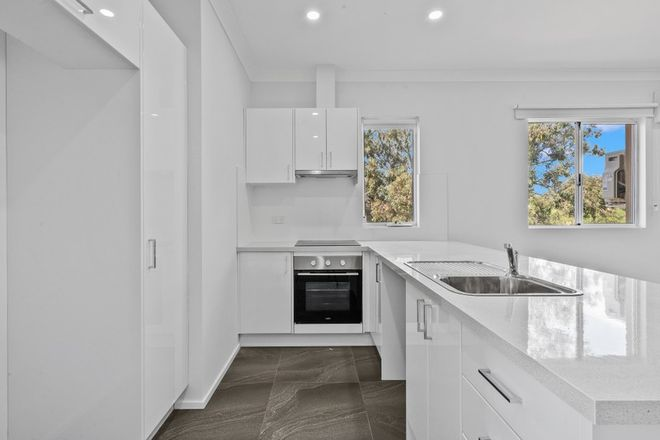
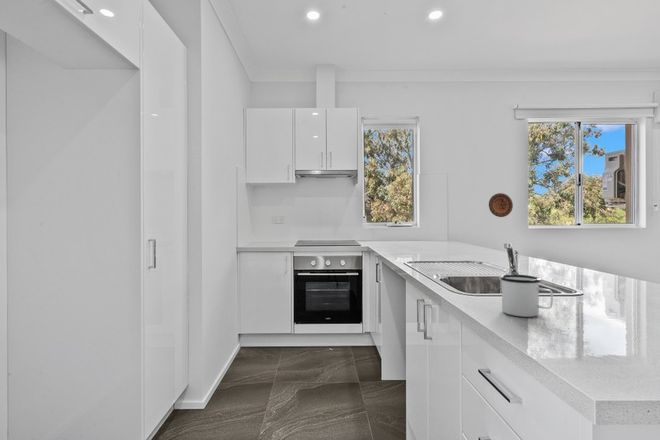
+ mug [499,274,554,318]
+ decorative plate [488,192,514,218]
